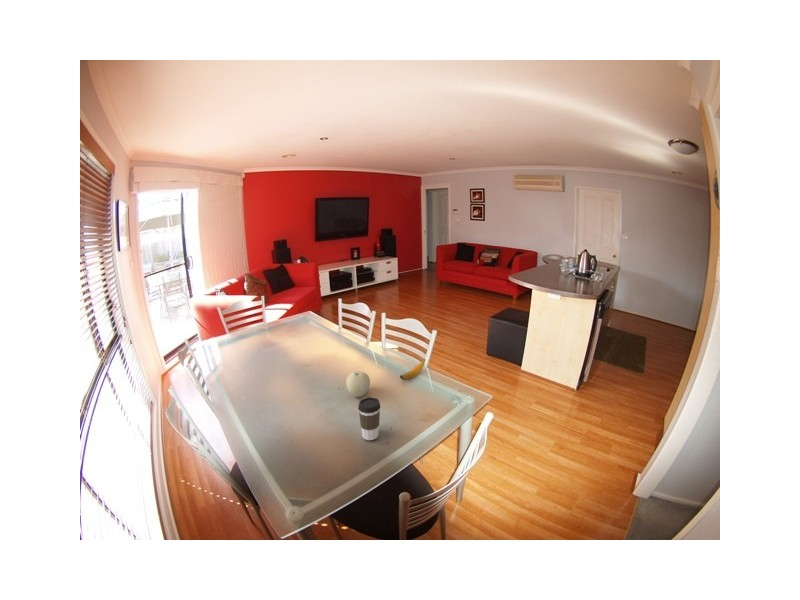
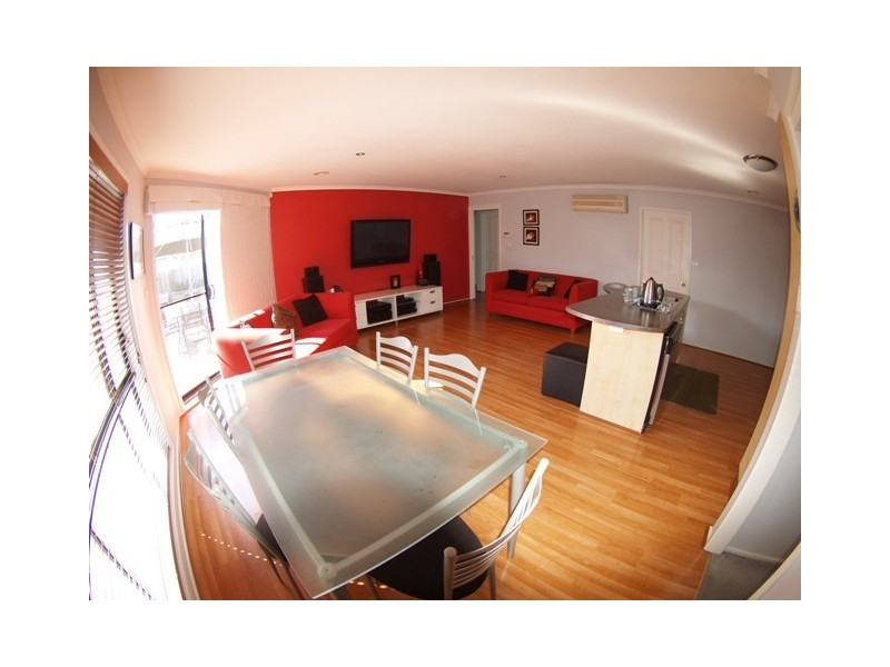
- banana [399,358,426,381]
- coffee cup [357,396,381,441]
- fruit [345,370,371,398]
